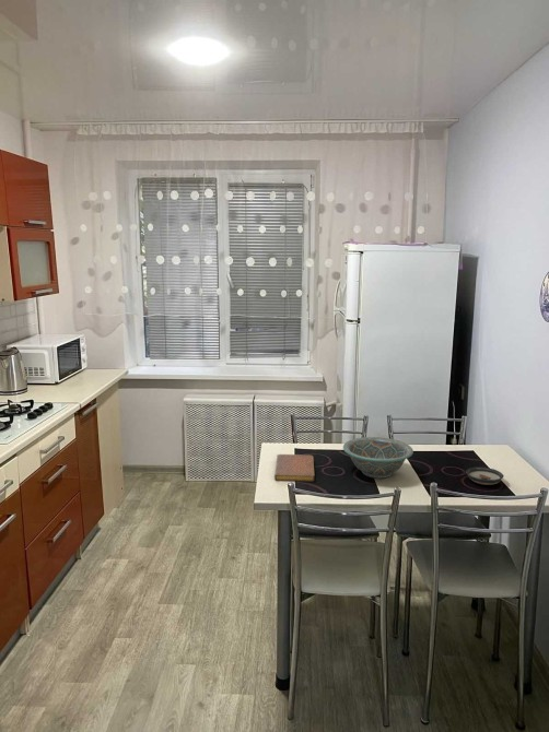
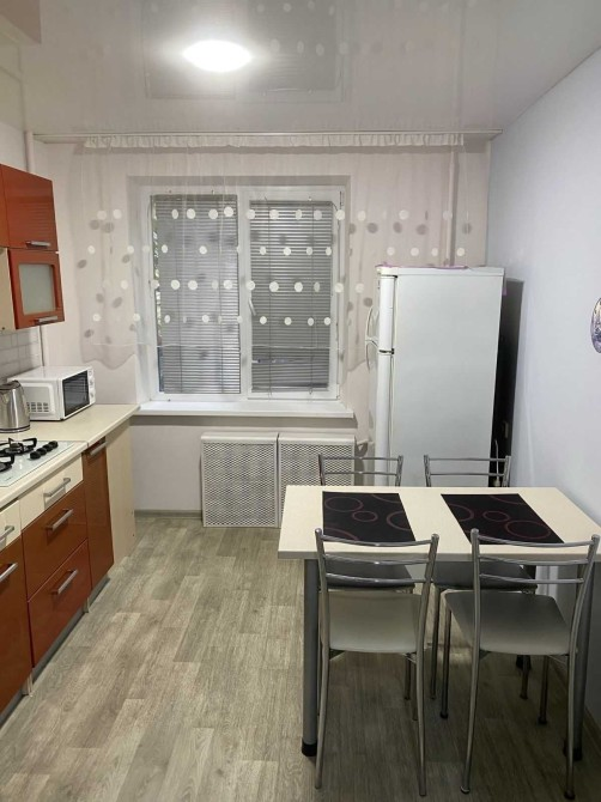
- notebook [273,453,316,483]
- saucer [465,467,505,486]
- decorative bowl [342,436,414,480]
